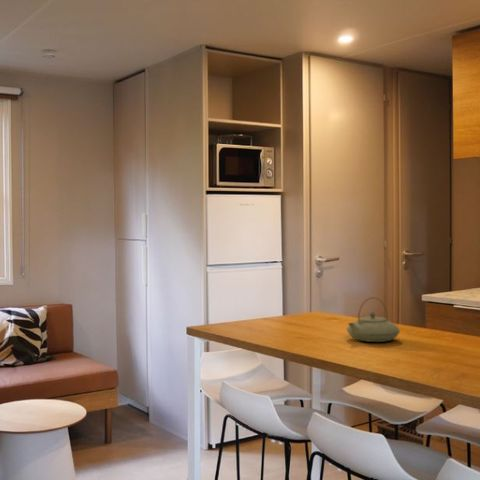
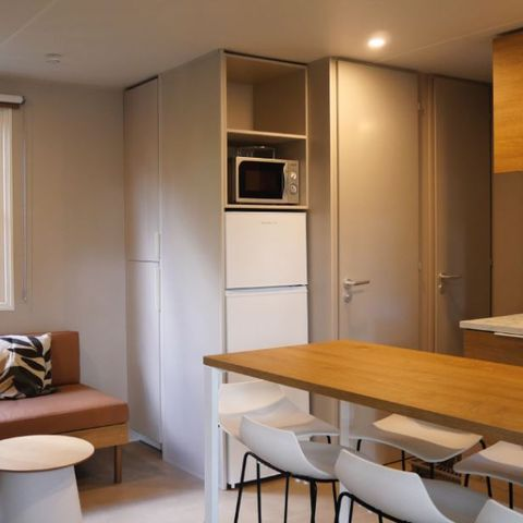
- teapot [345,296,401,343]
